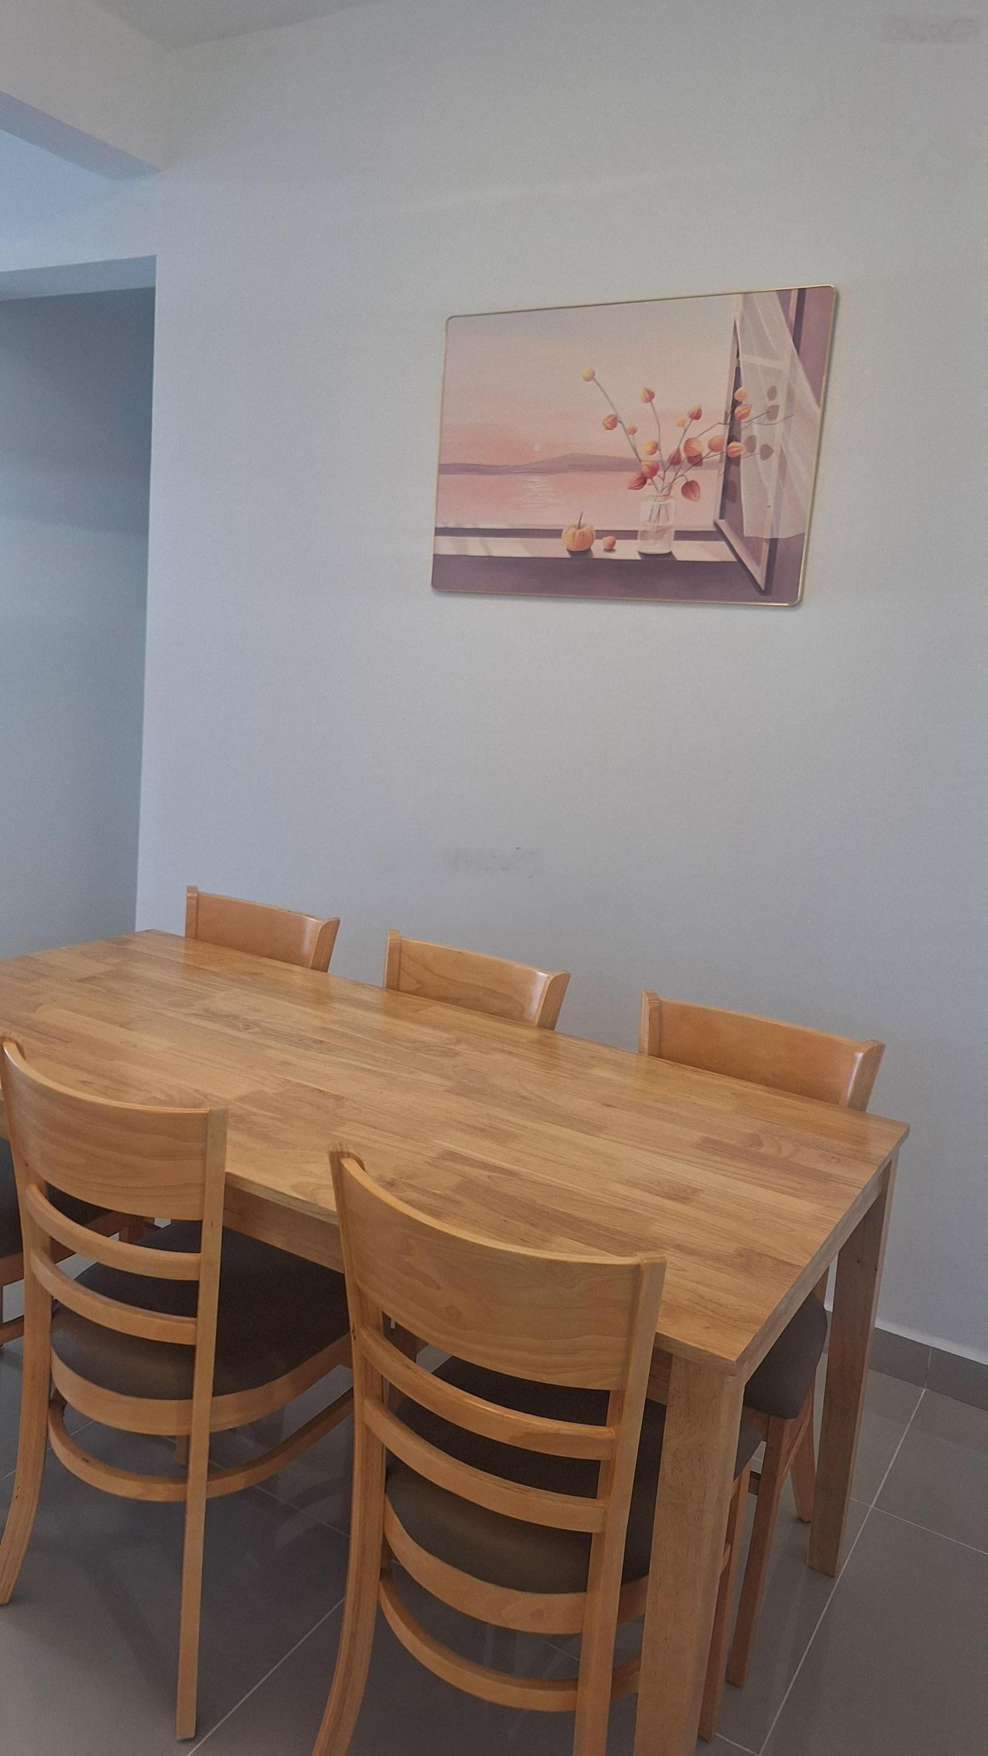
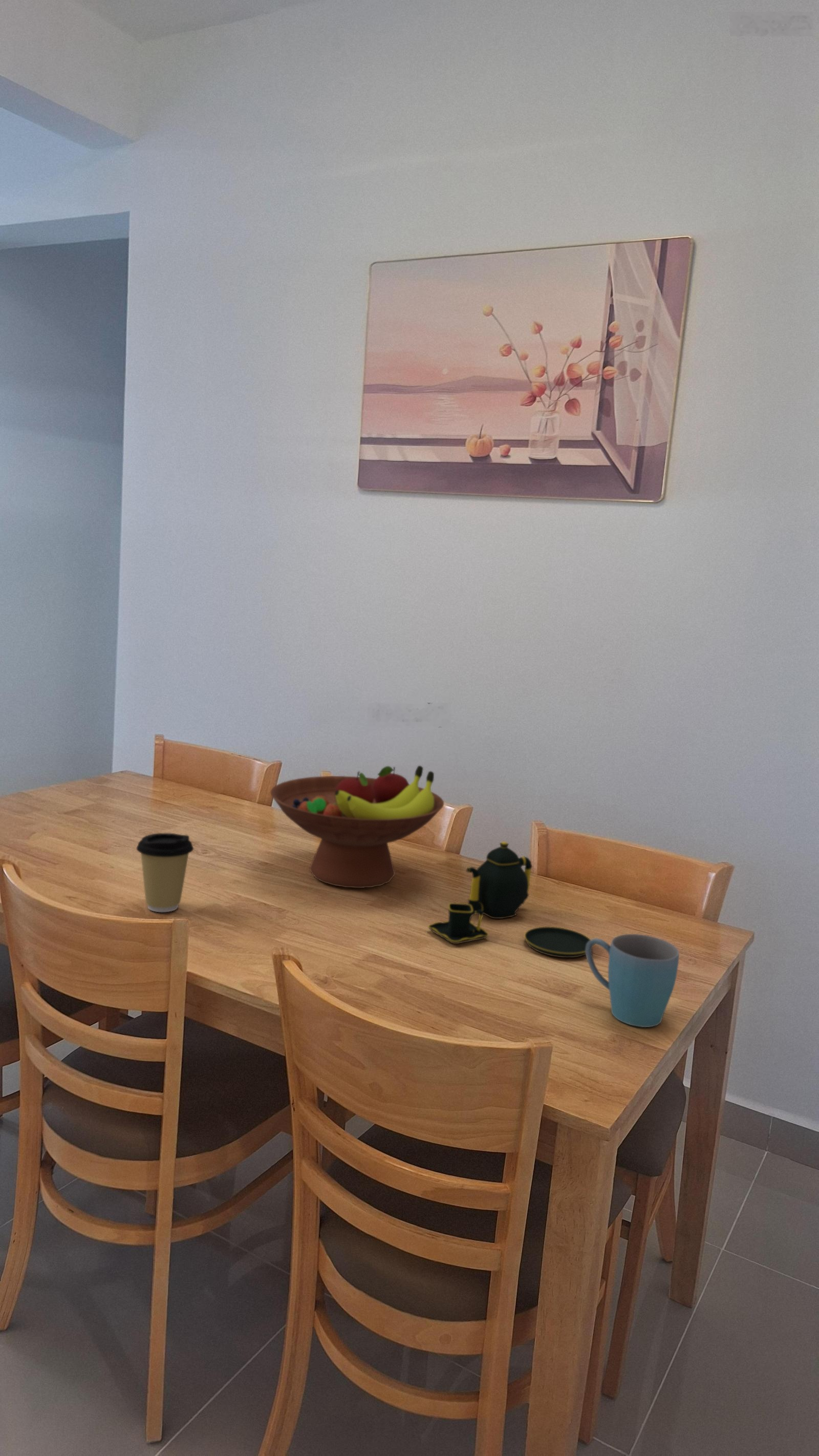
+ teapot [427,841,593,958]
+ coffee cup [136,833,194,913]
+ fruit bowl [270,765,445,889]
+ mug [586,934,680,1028]
